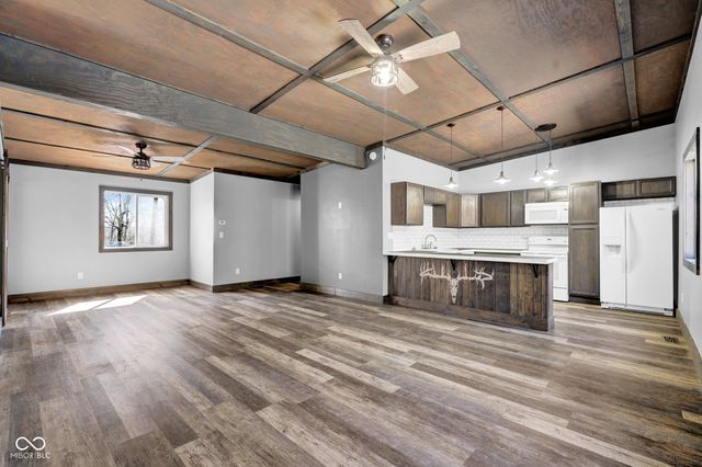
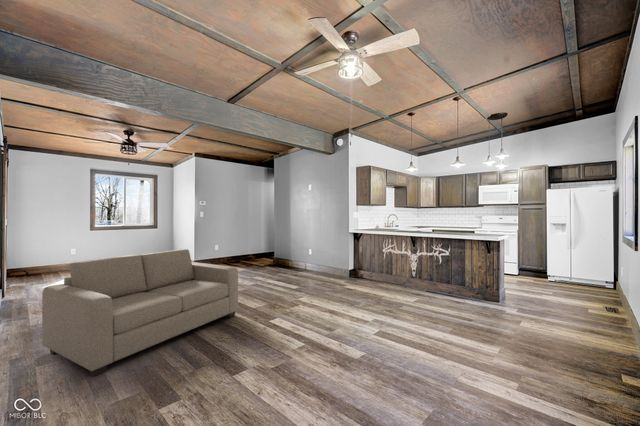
+ sofa [41,248,239,378]
